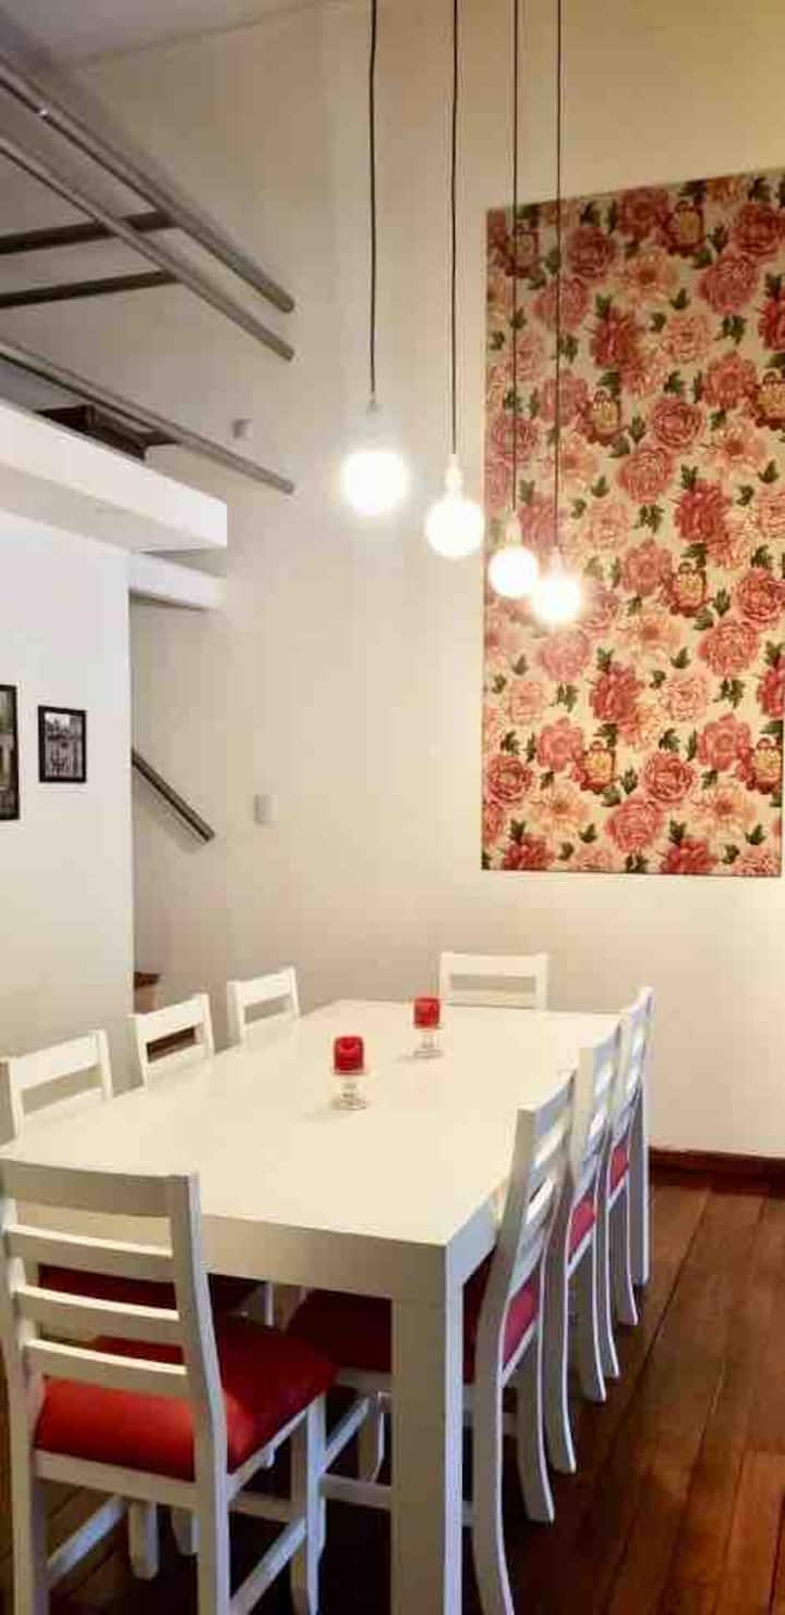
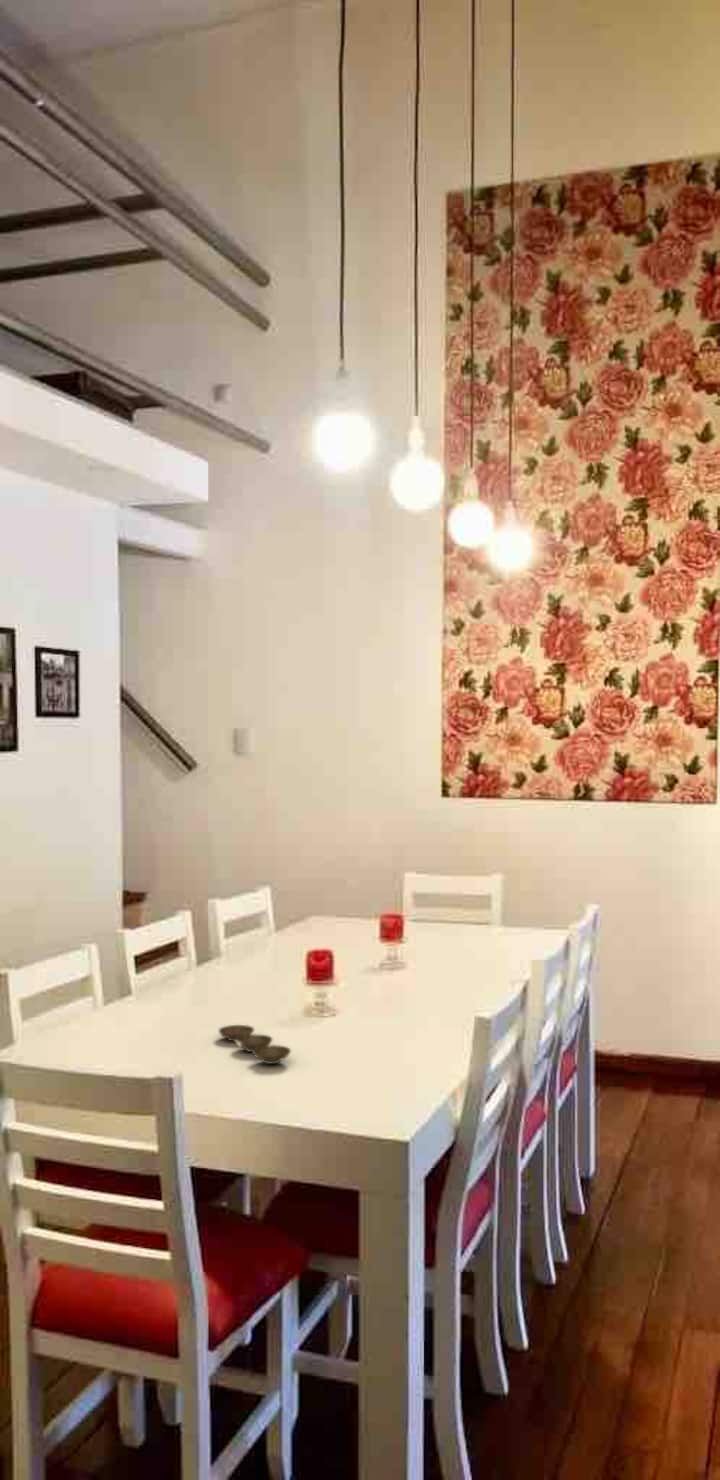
+ bowl [218,1024,292,1065]
